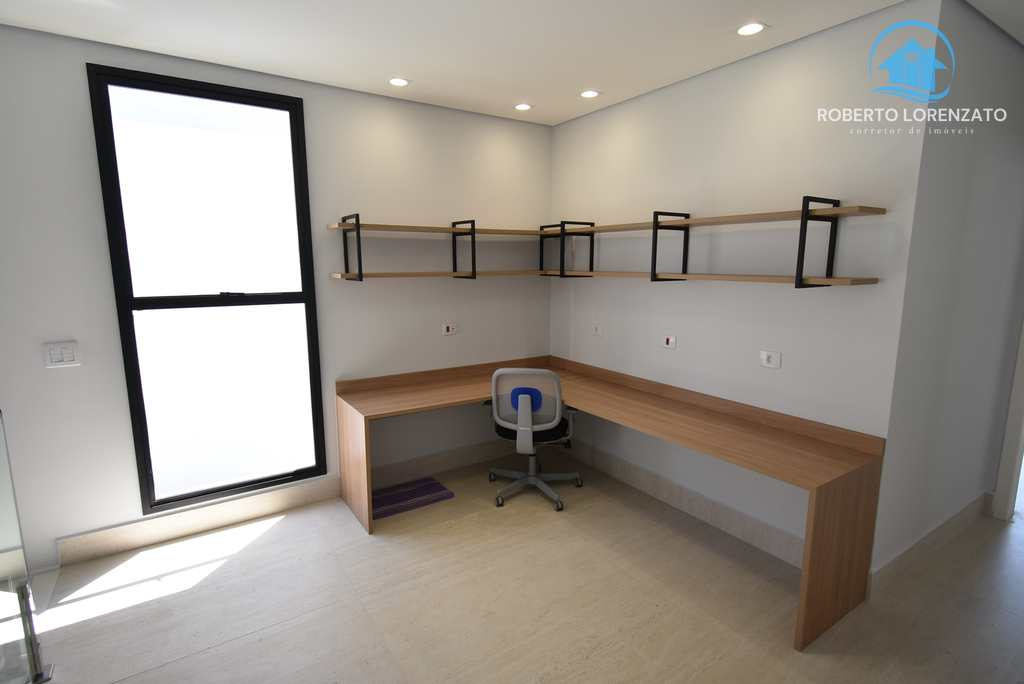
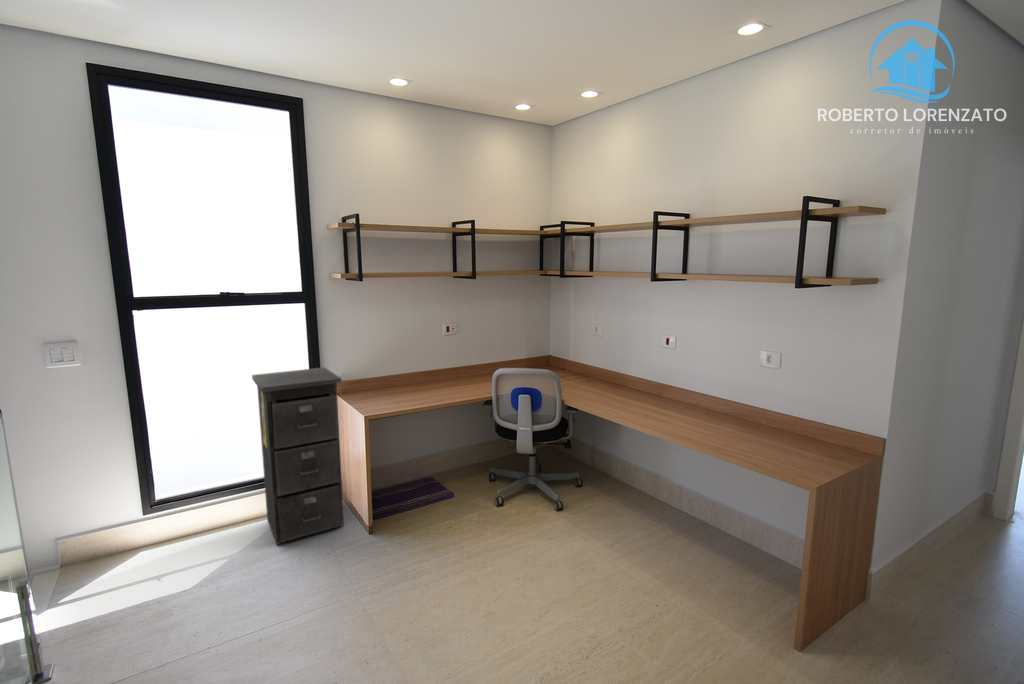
+ filing cabinet [251,366,345,546]
